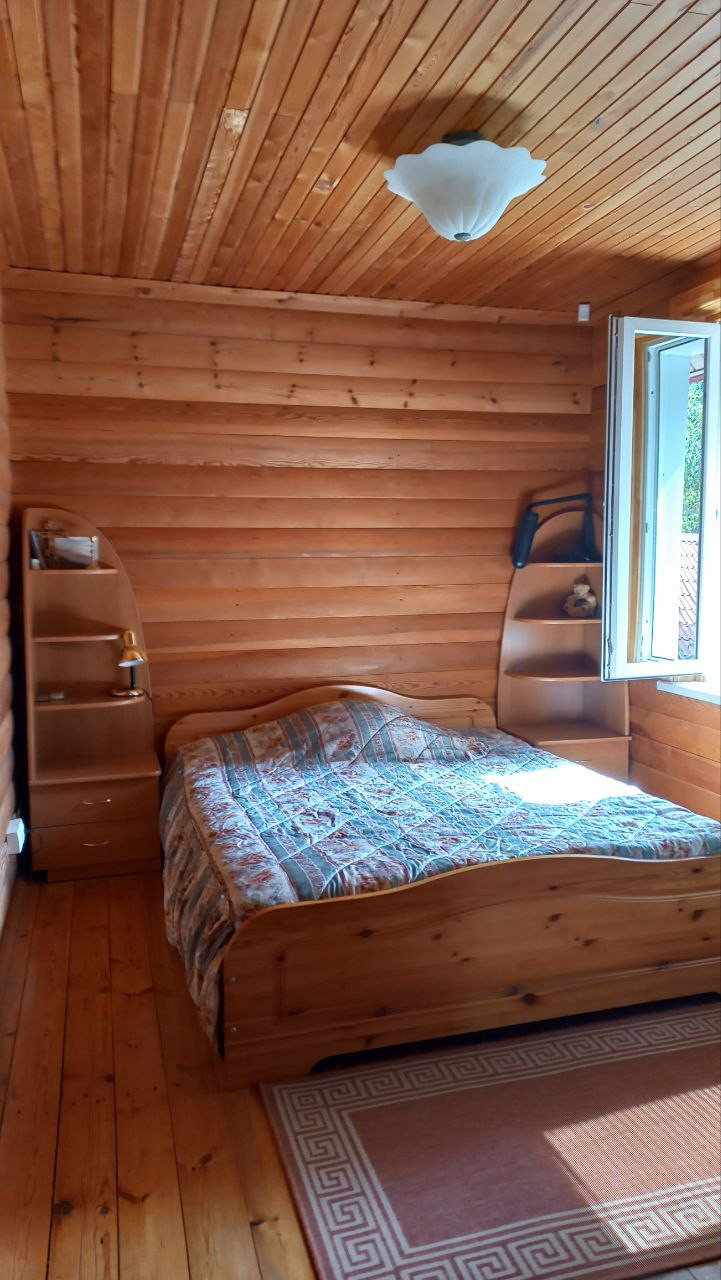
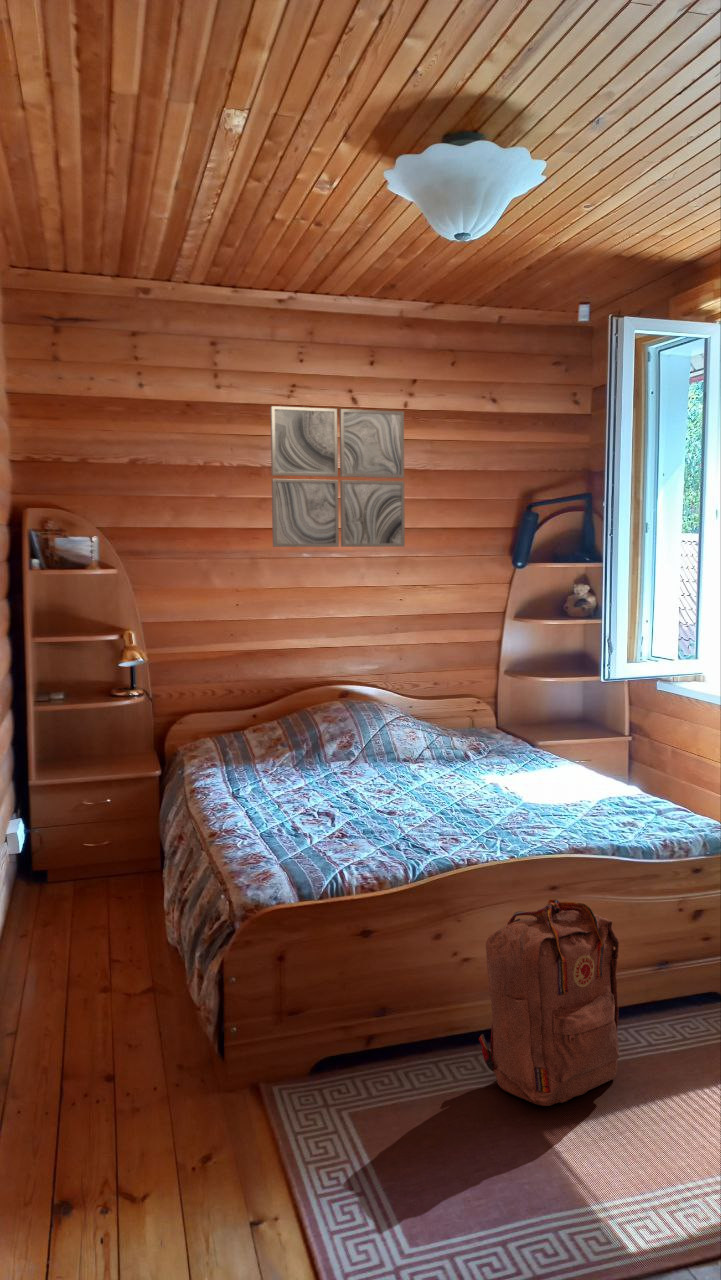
+ backpack [478,898,620,1107]
+ wall art [269,405,406,548]
